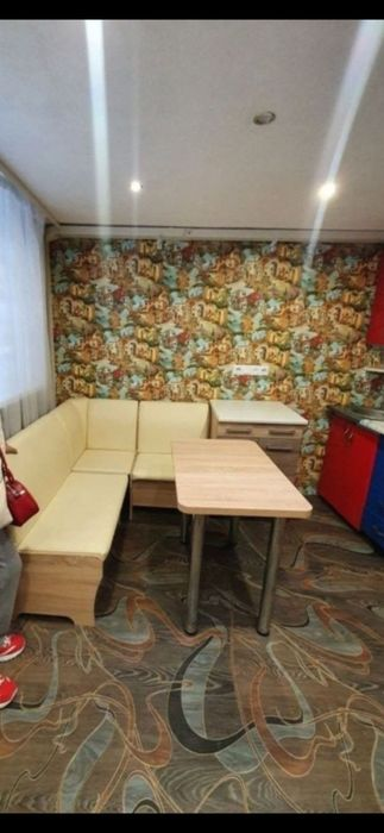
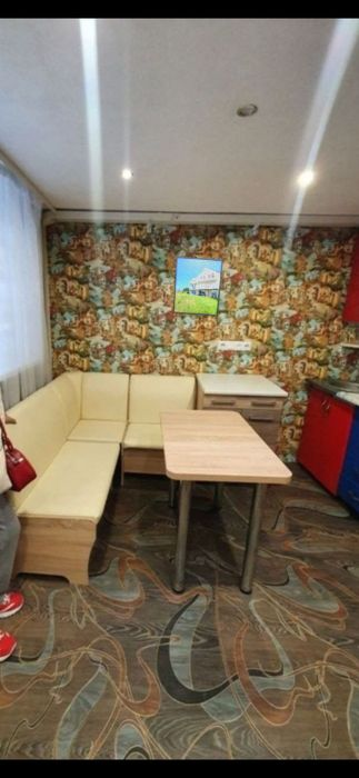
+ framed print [172,256,225,317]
